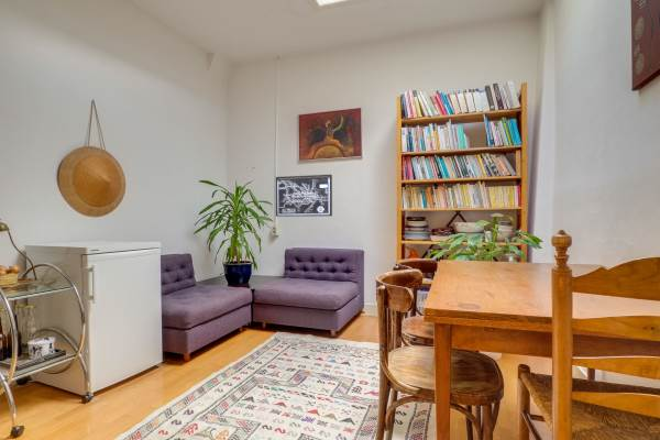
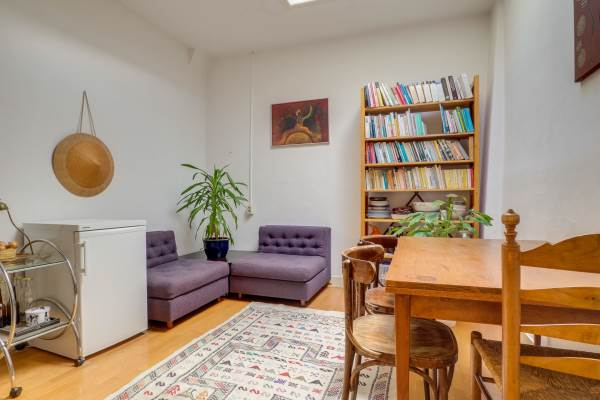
- wall art [275,174,333,218]
